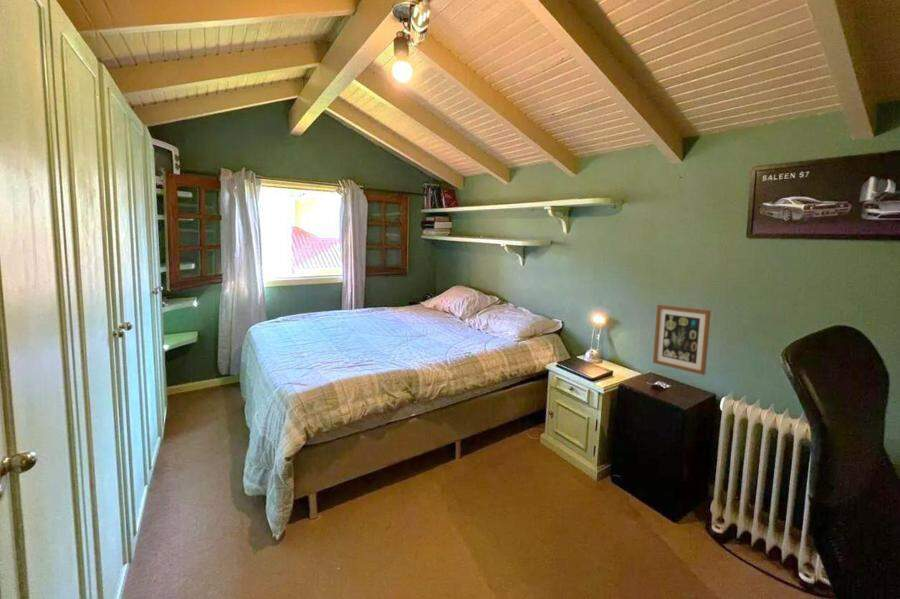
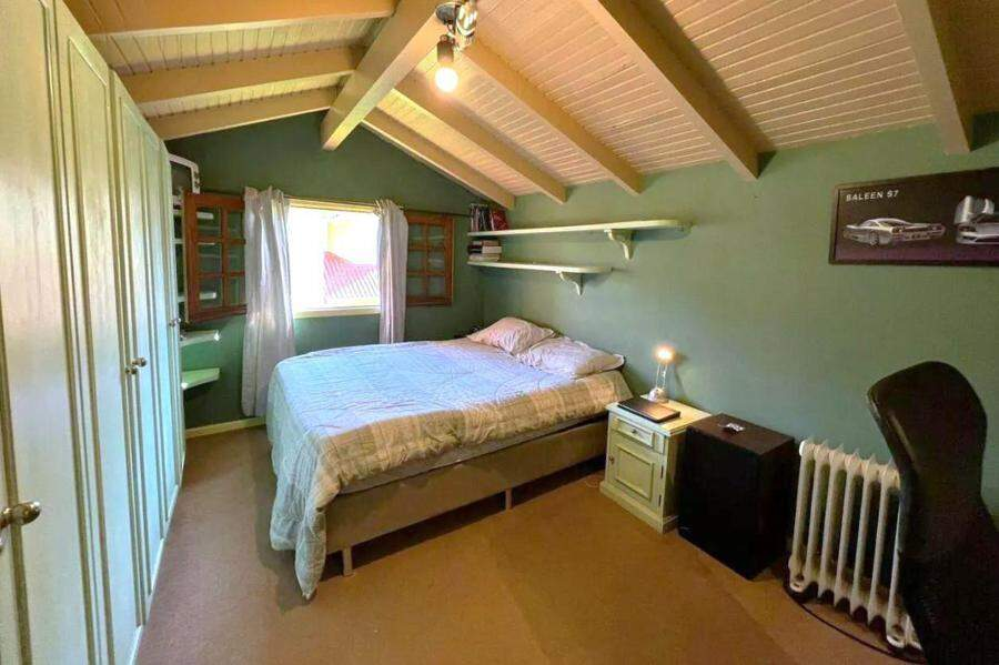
- wall art [652,304,712,376]
